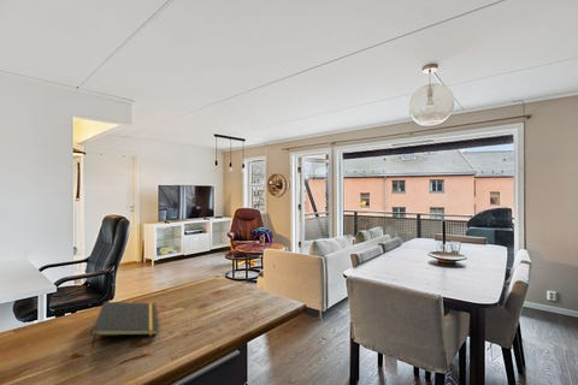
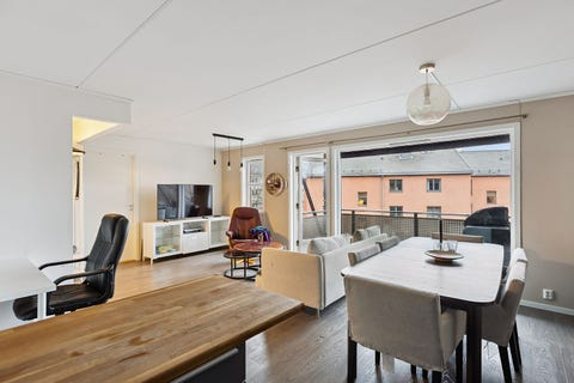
- notepad [90,301,159,349]
